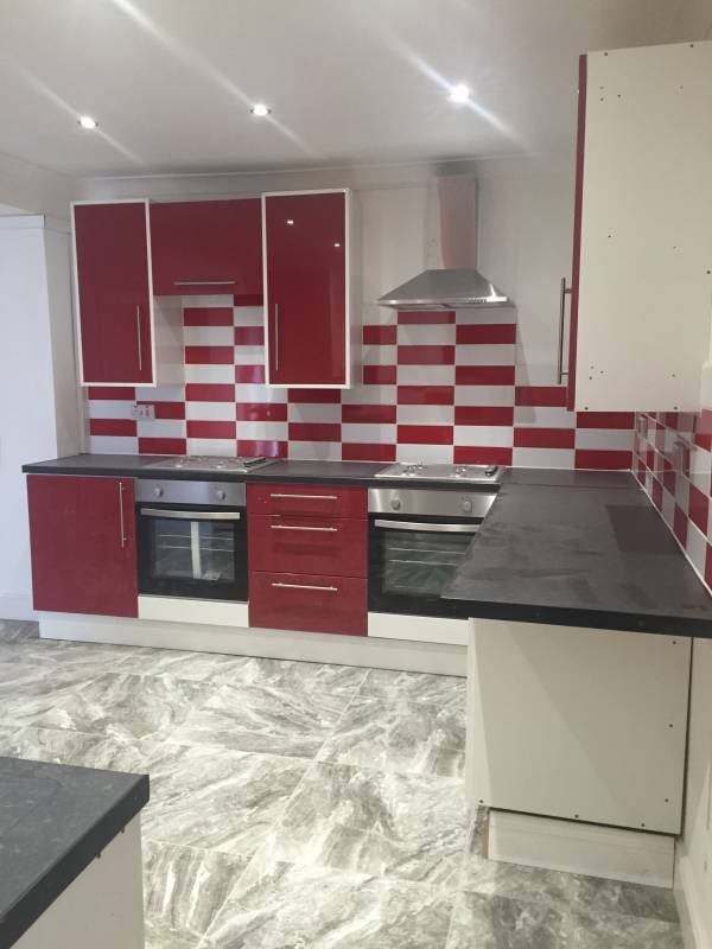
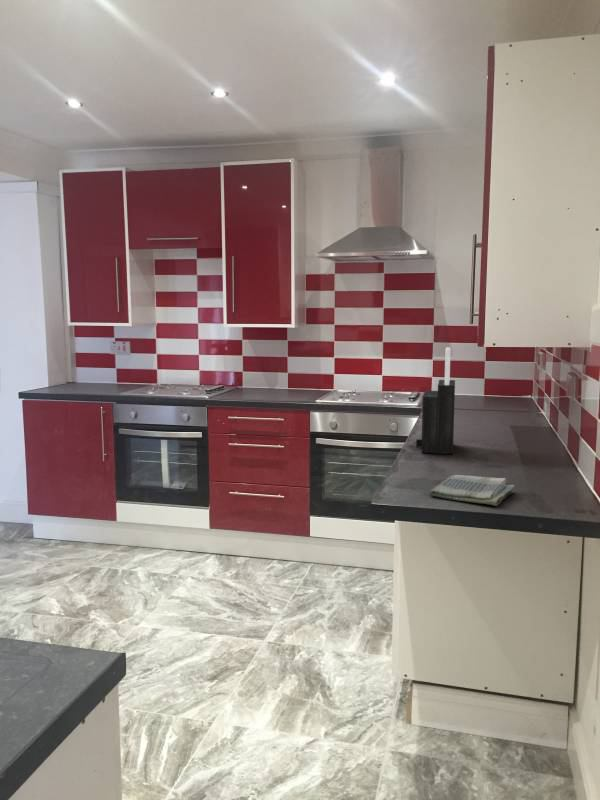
+ dish towel [429,474,516,507]
+ knife block [415,346,456,455]
